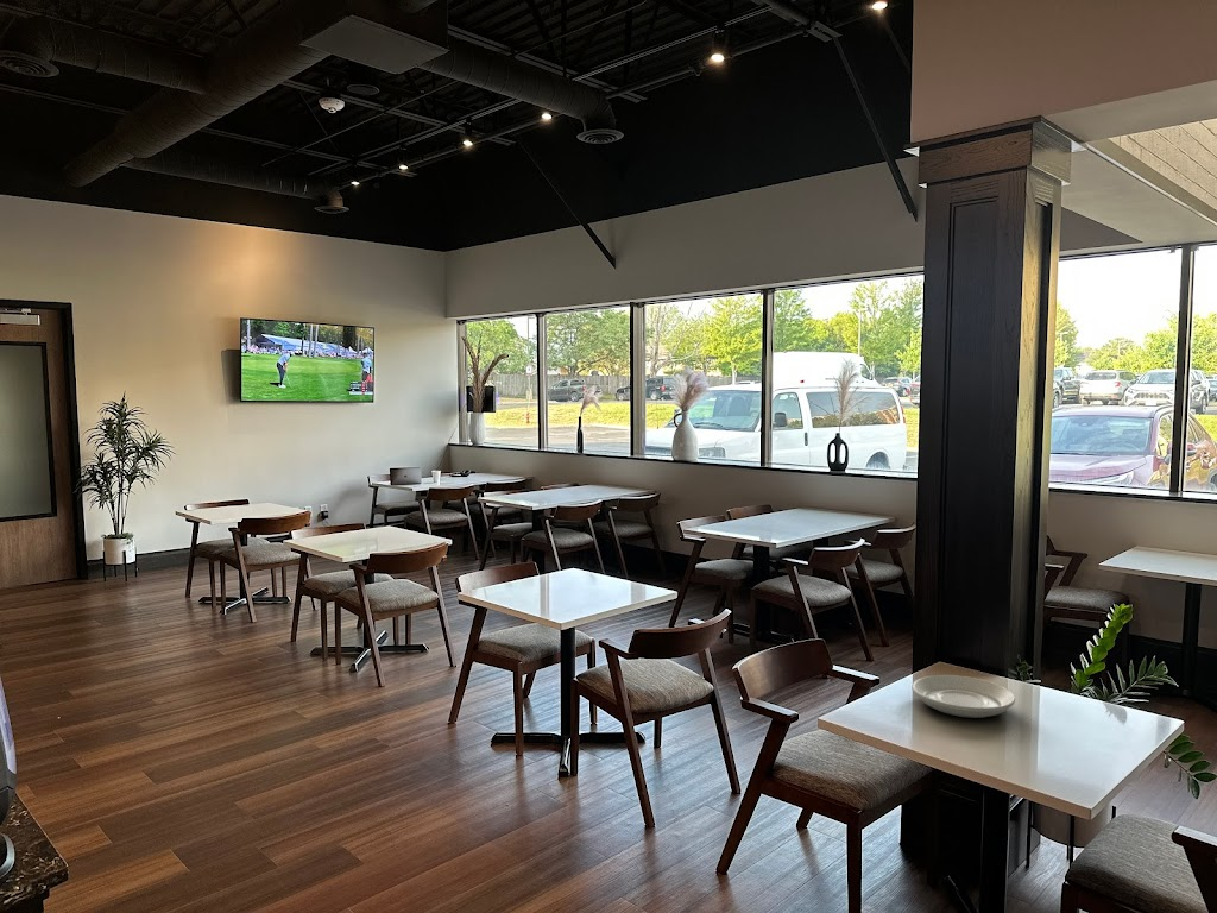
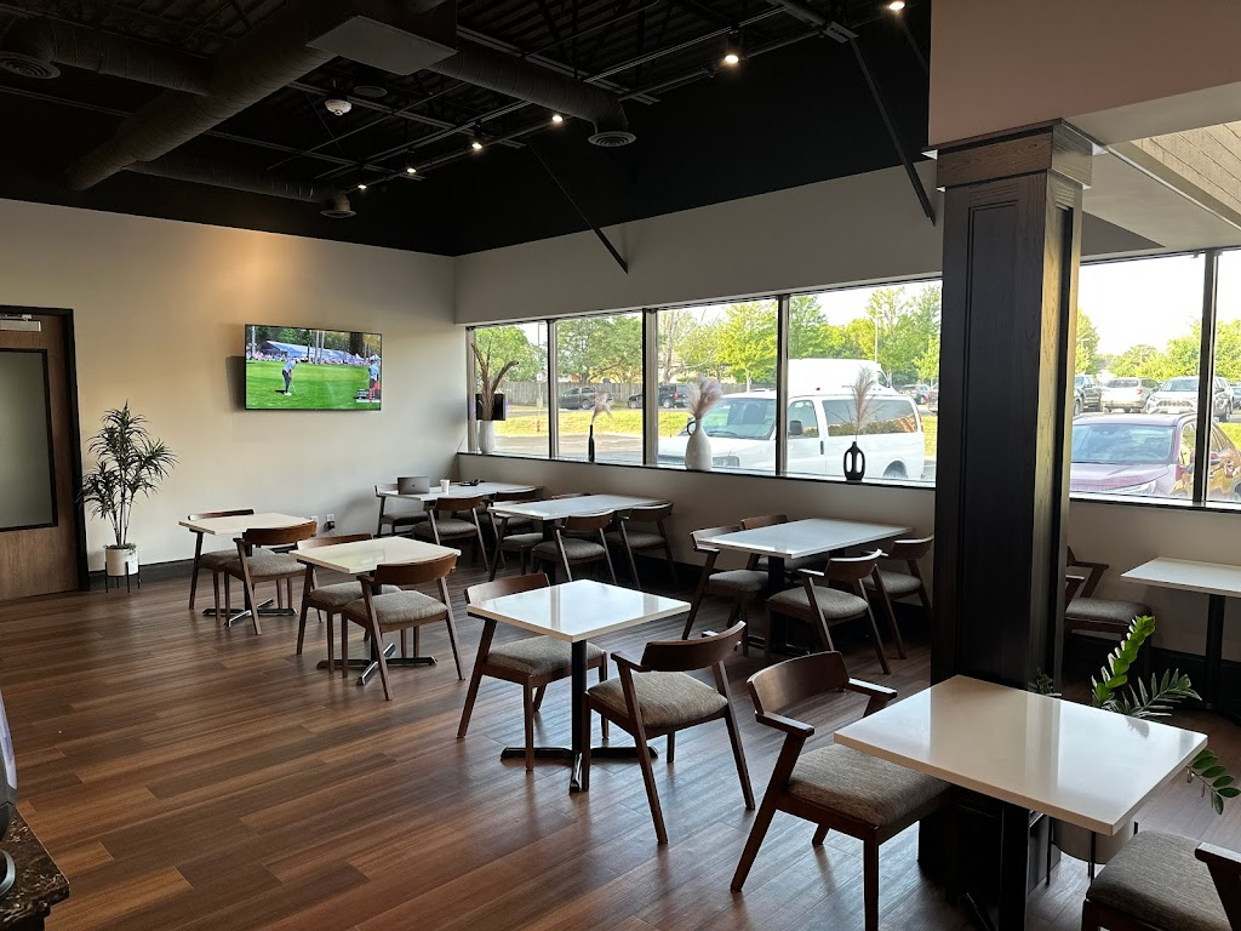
- plate [910,674,1016,719]
